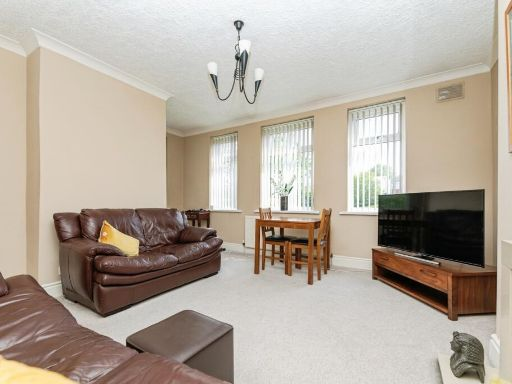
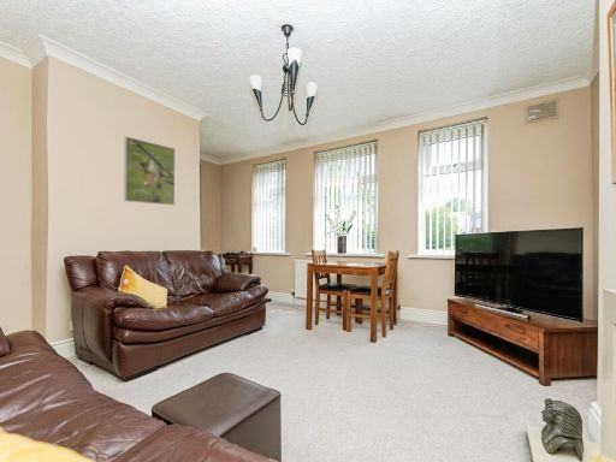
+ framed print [123,135,177,207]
